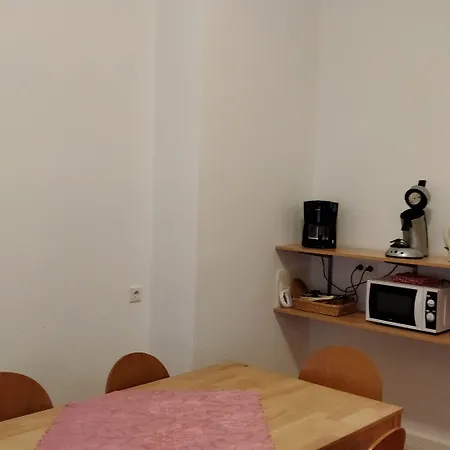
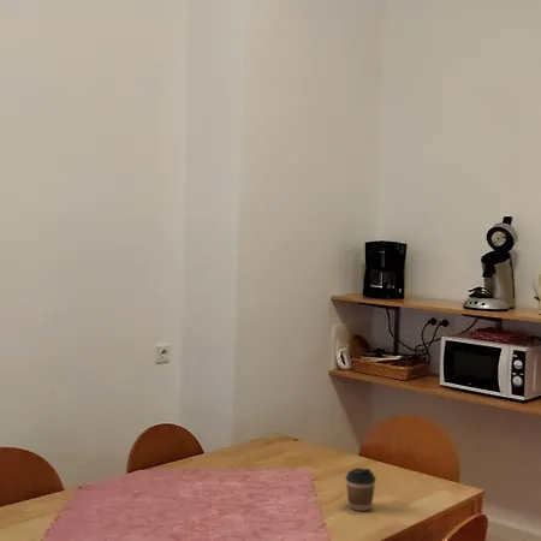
+ coffee cup [345,466,377,512]
